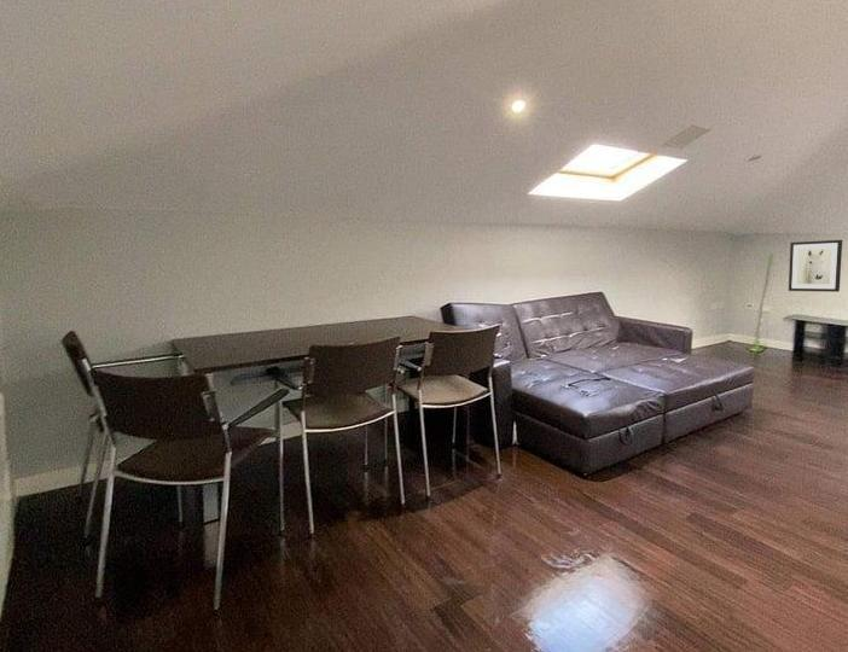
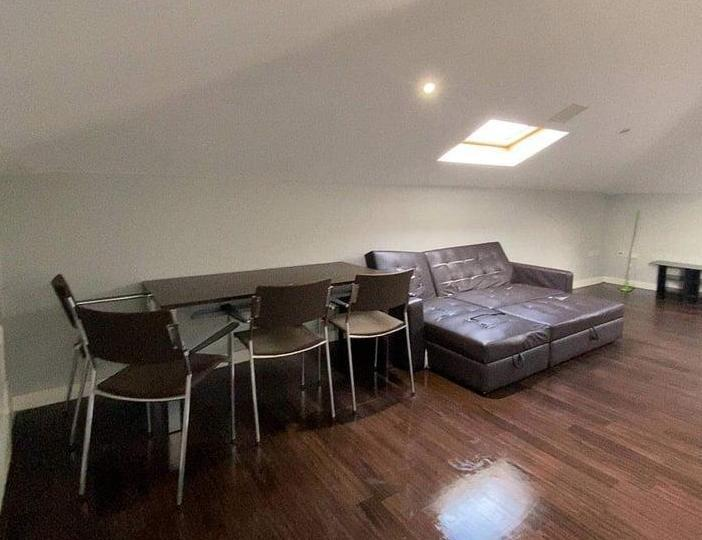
- wall art [788,239,843,293]
